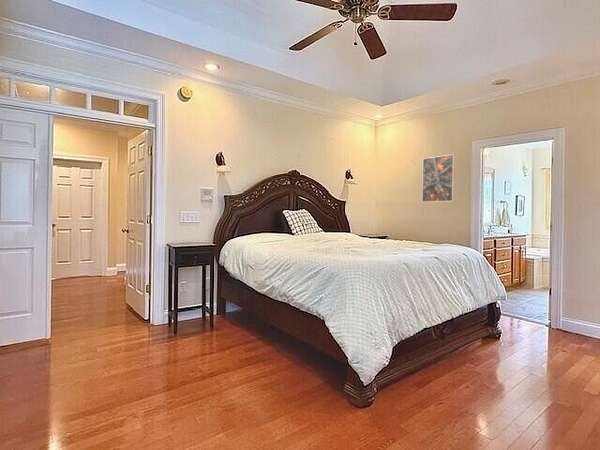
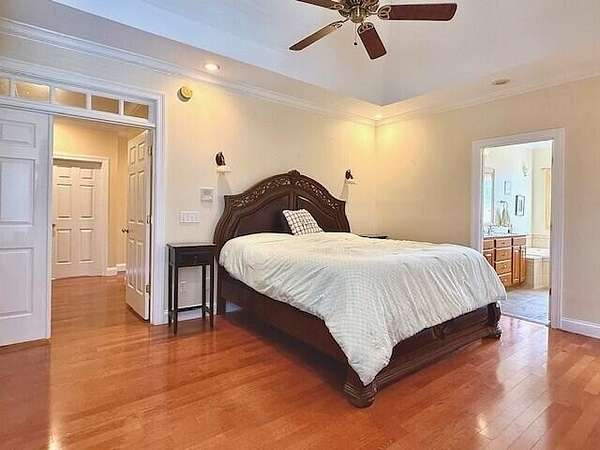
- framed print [421,153,456,203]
